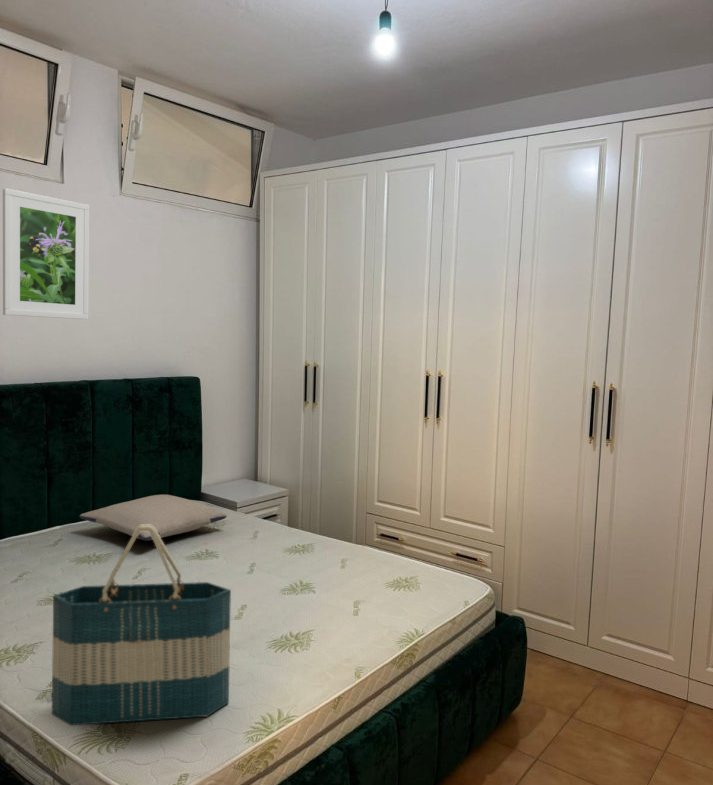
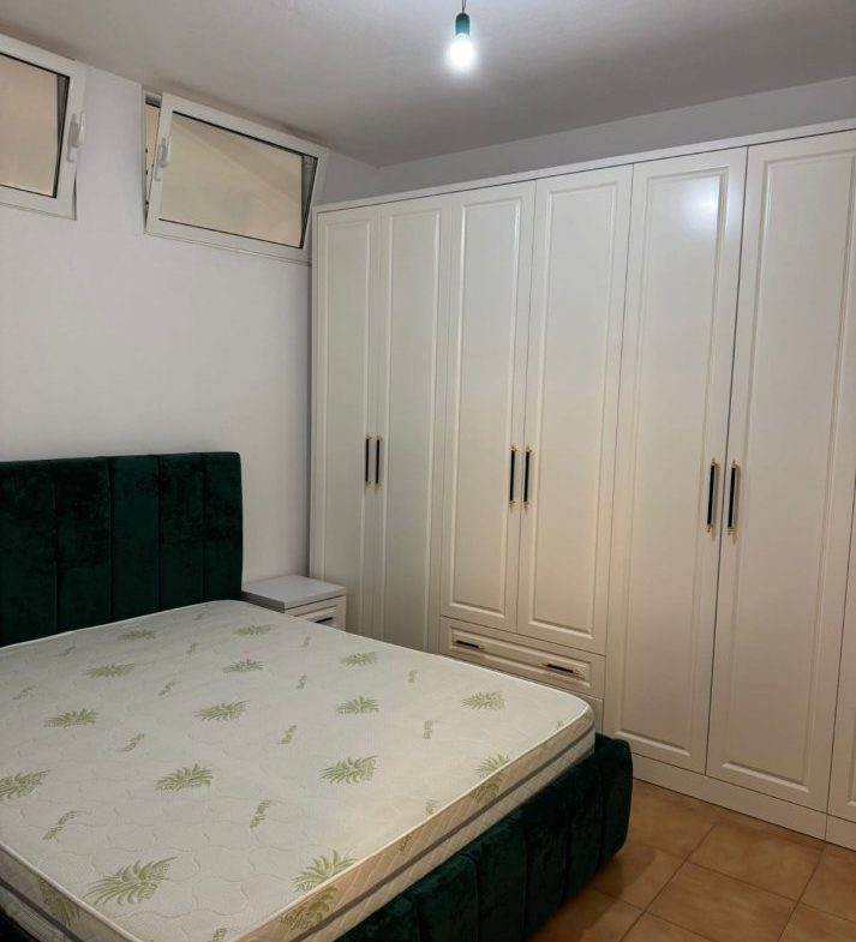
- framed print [2,187,91,320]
- pillow [79,494,228,542]
- tote bag [51,525,232,726]
